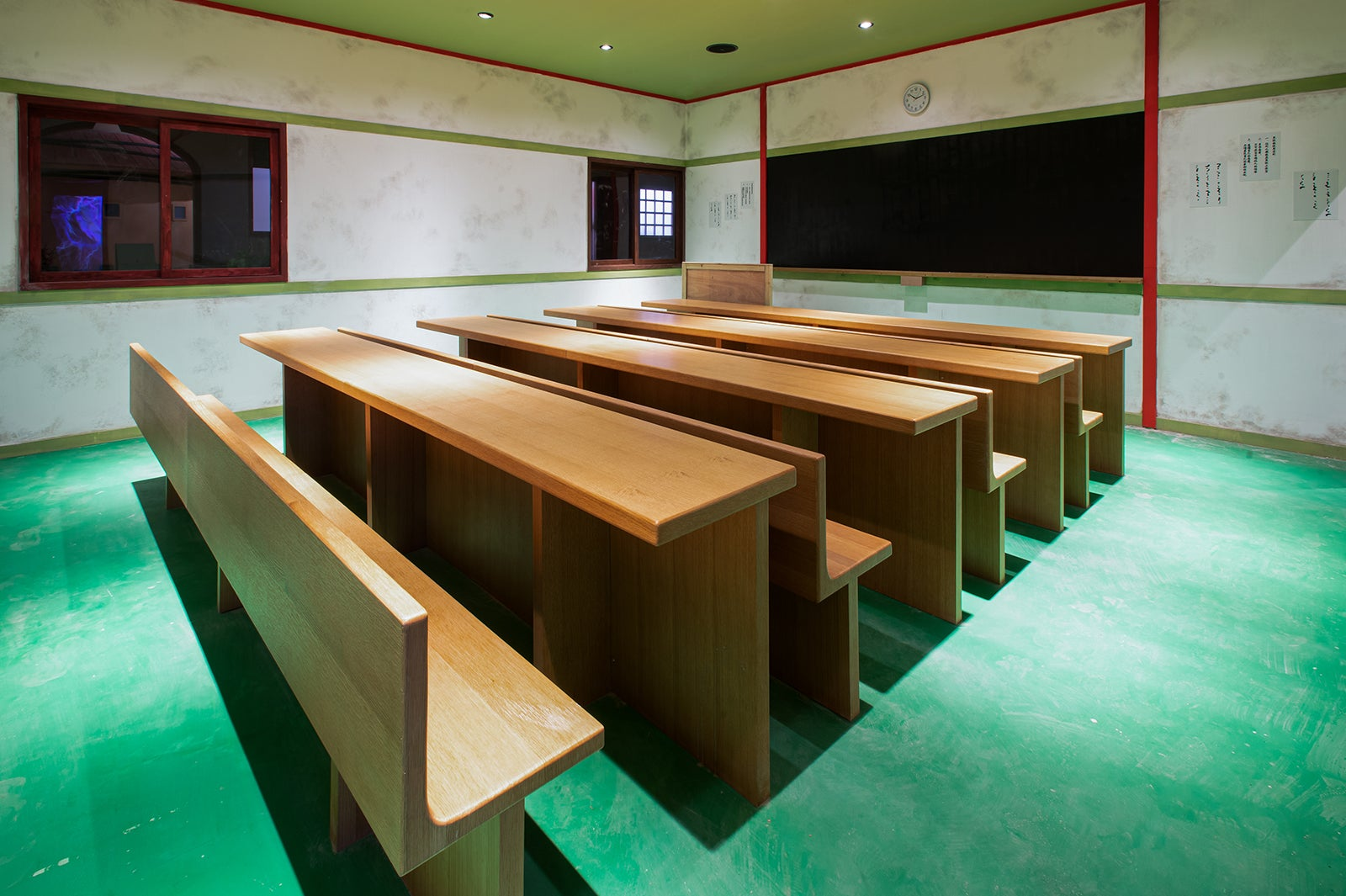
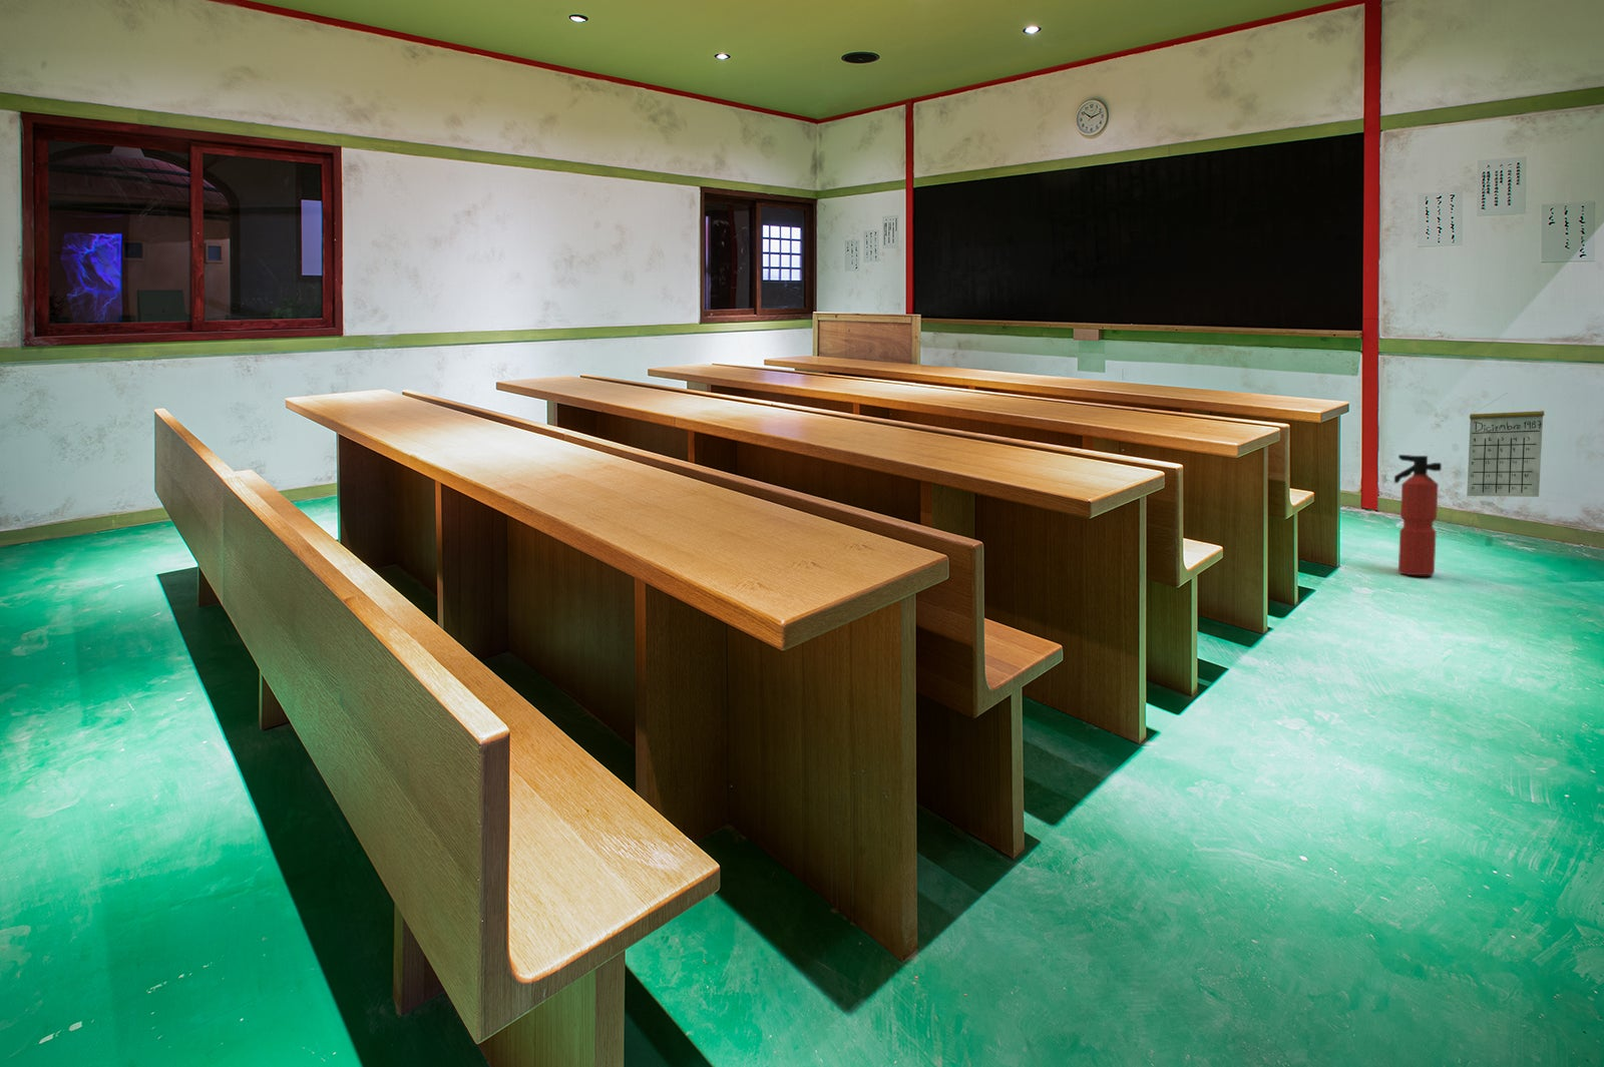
+ fire extinguisher [1393,454,1443,576]
+ calendar [1466,393,1544,498]
